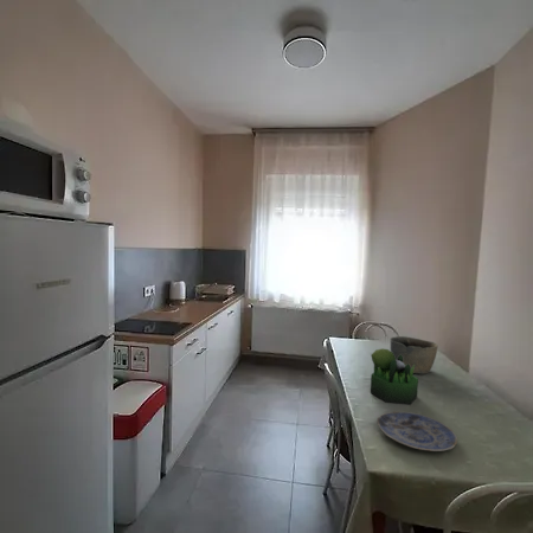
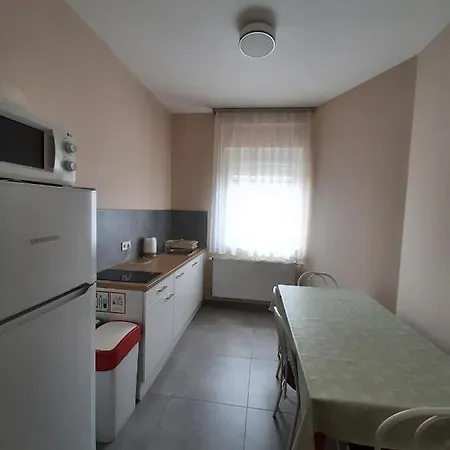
- bowl [388,335,439,375]
- plate [375,411,458,452]
- plant [370,348,419,405]
